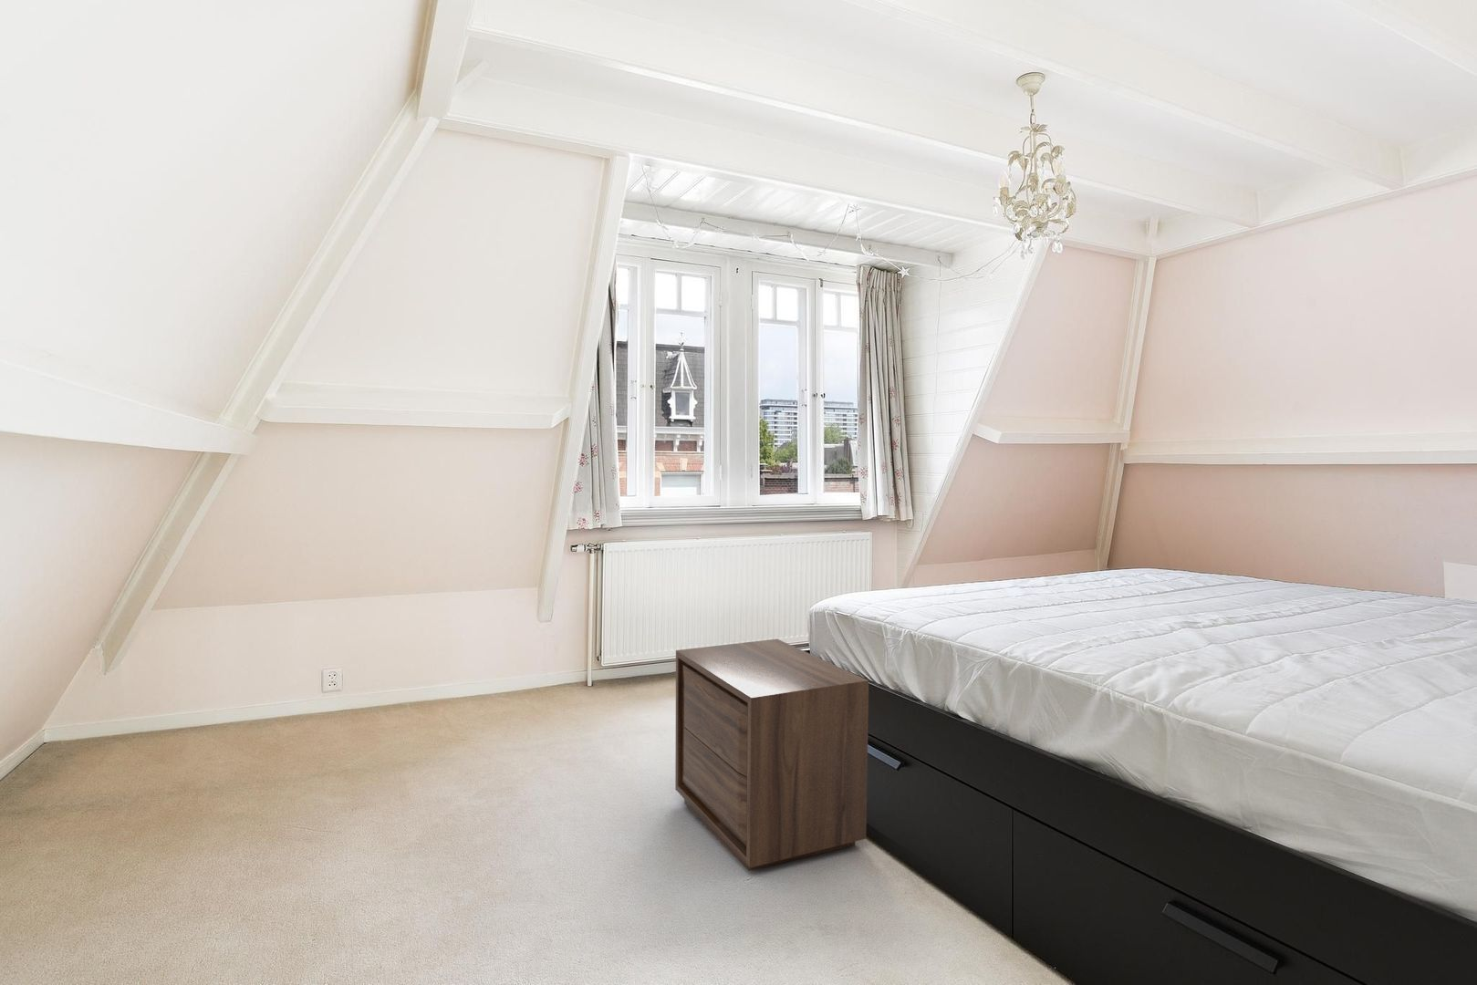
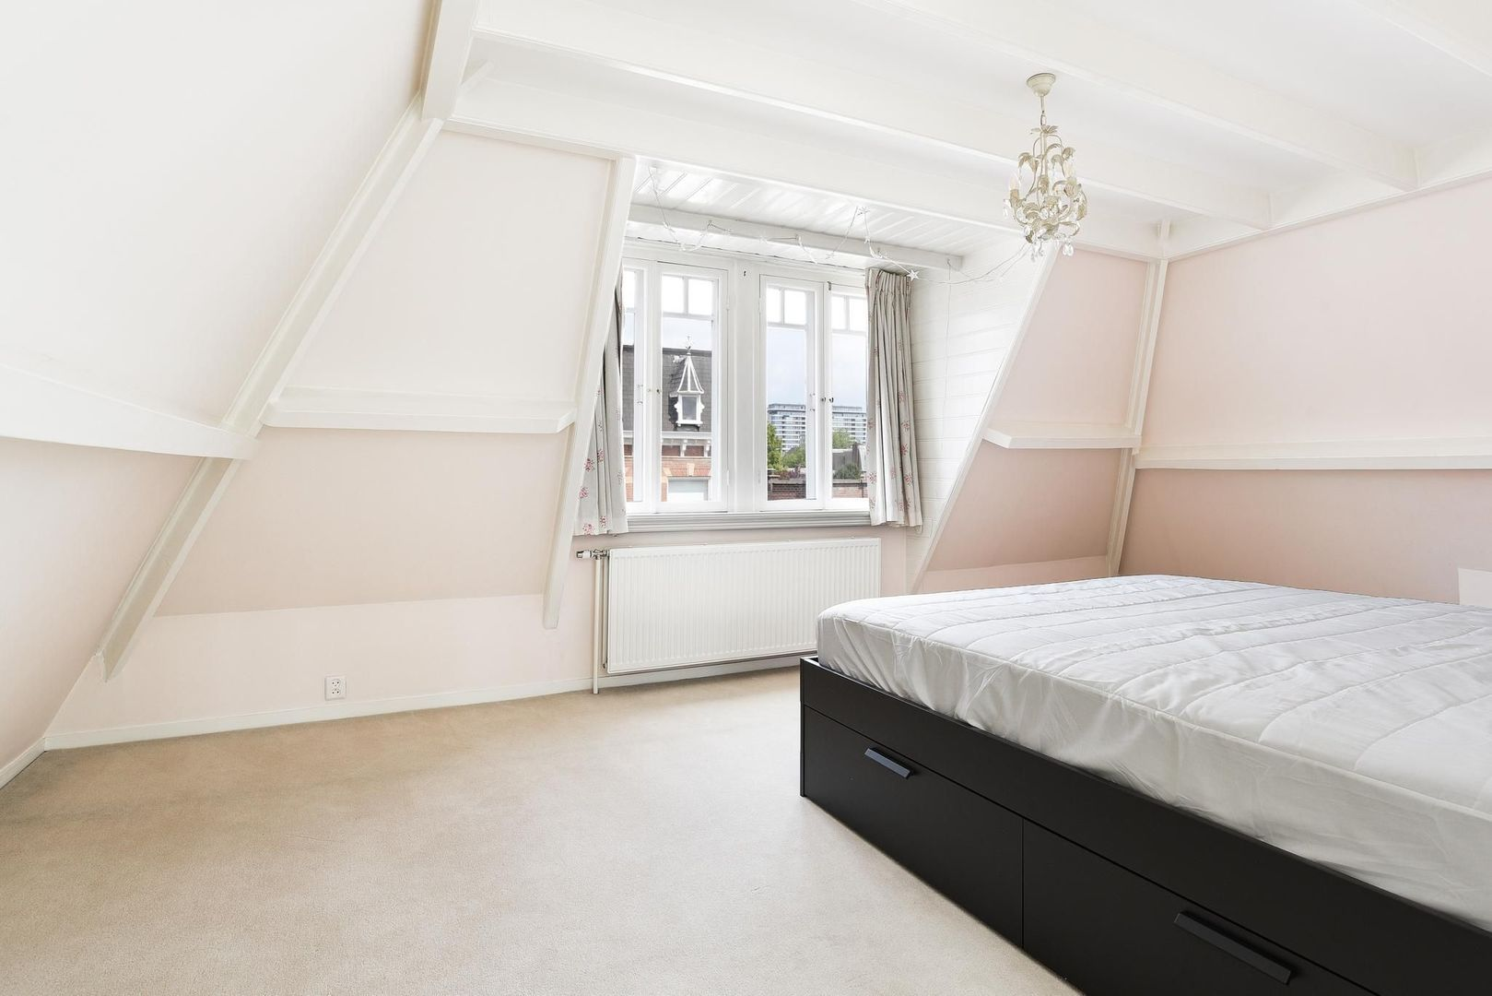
- nightstand [674,639,870,871]
